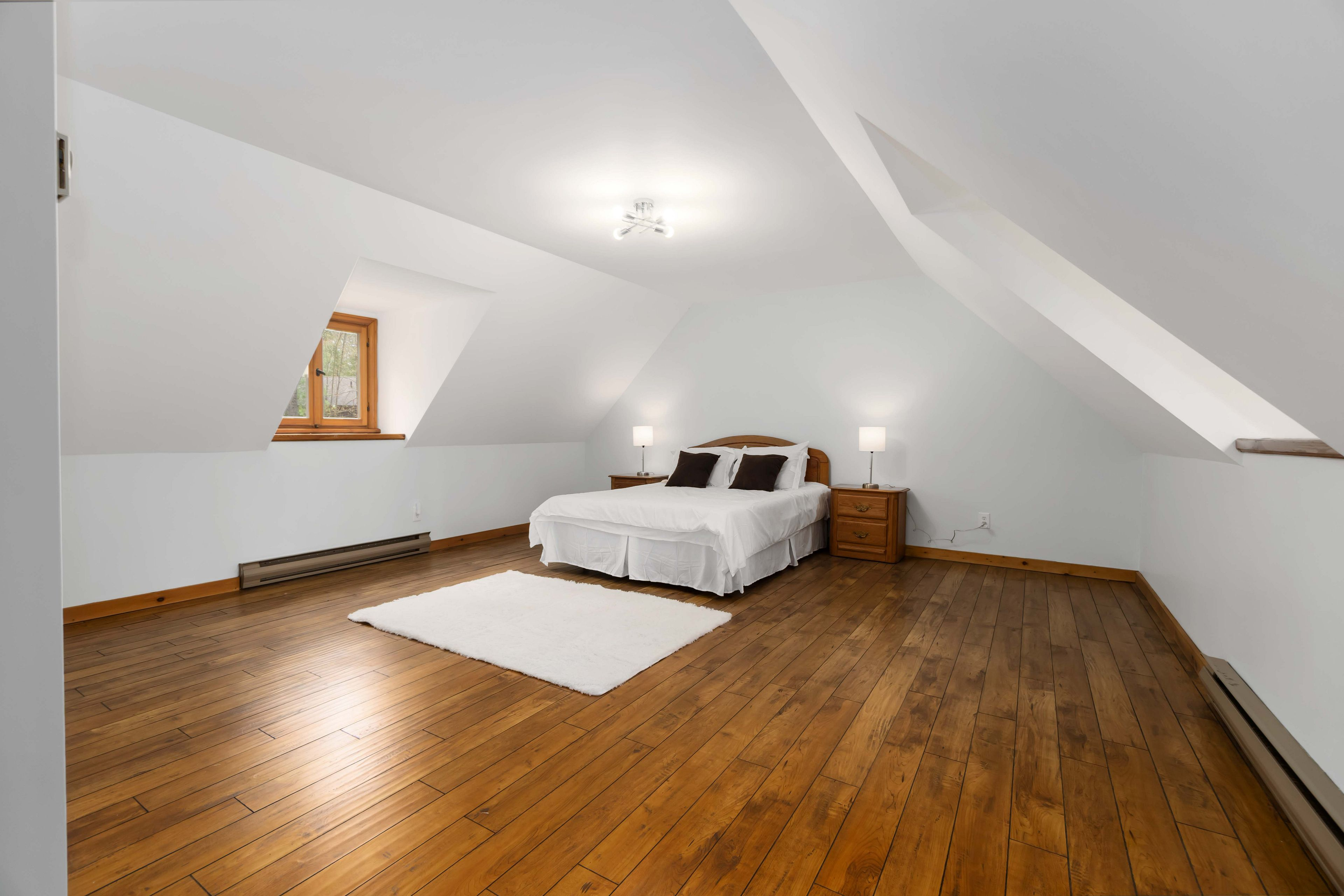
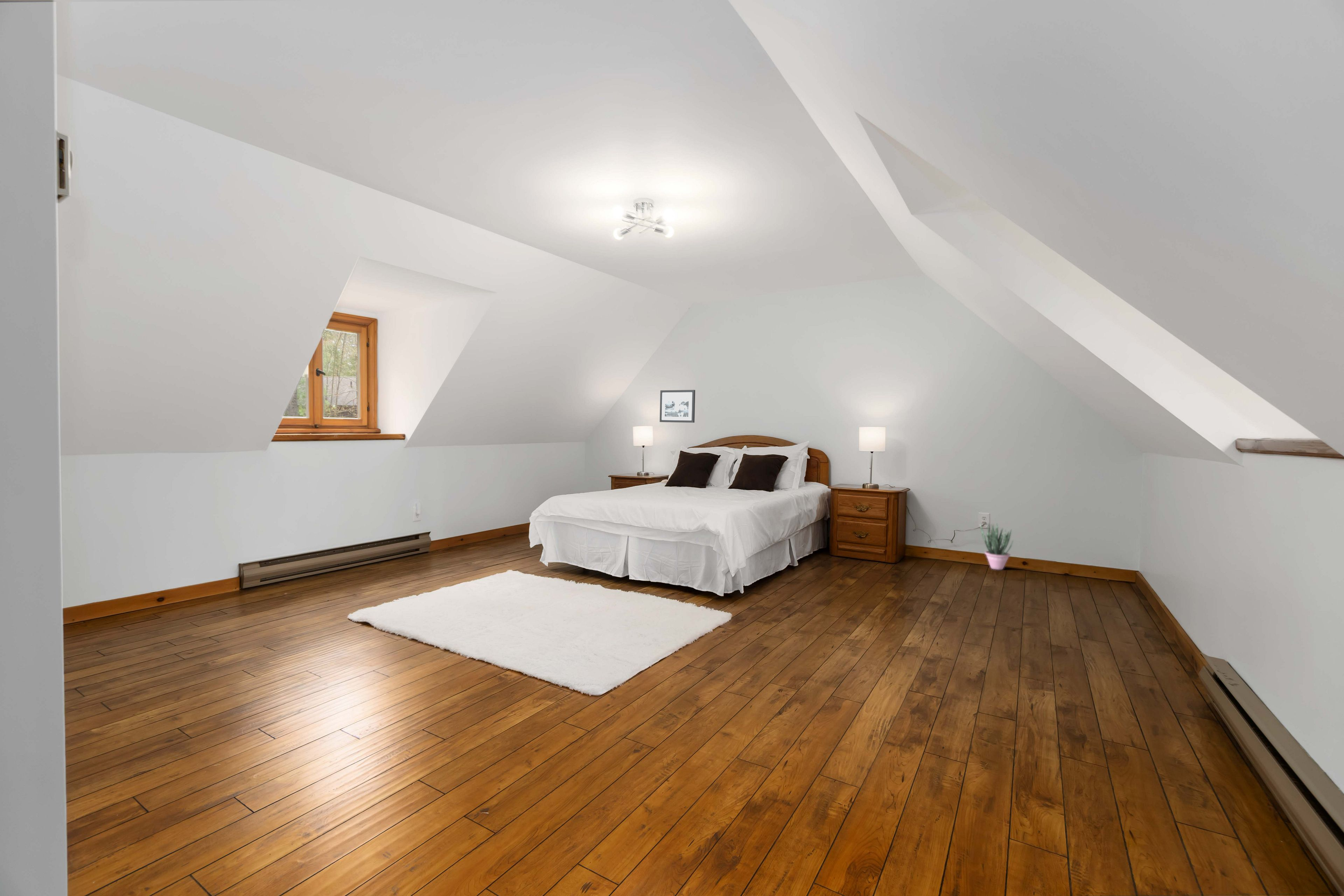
+ potted plant [980,521,1014,570]
+ picture frame [659,390,695,423]
